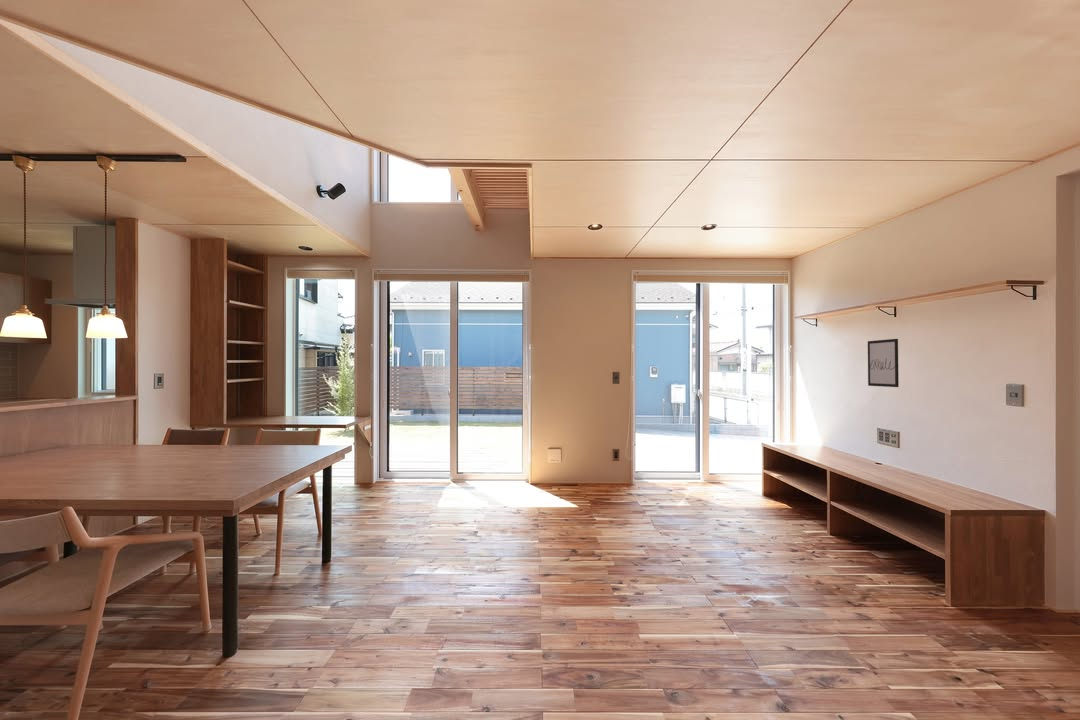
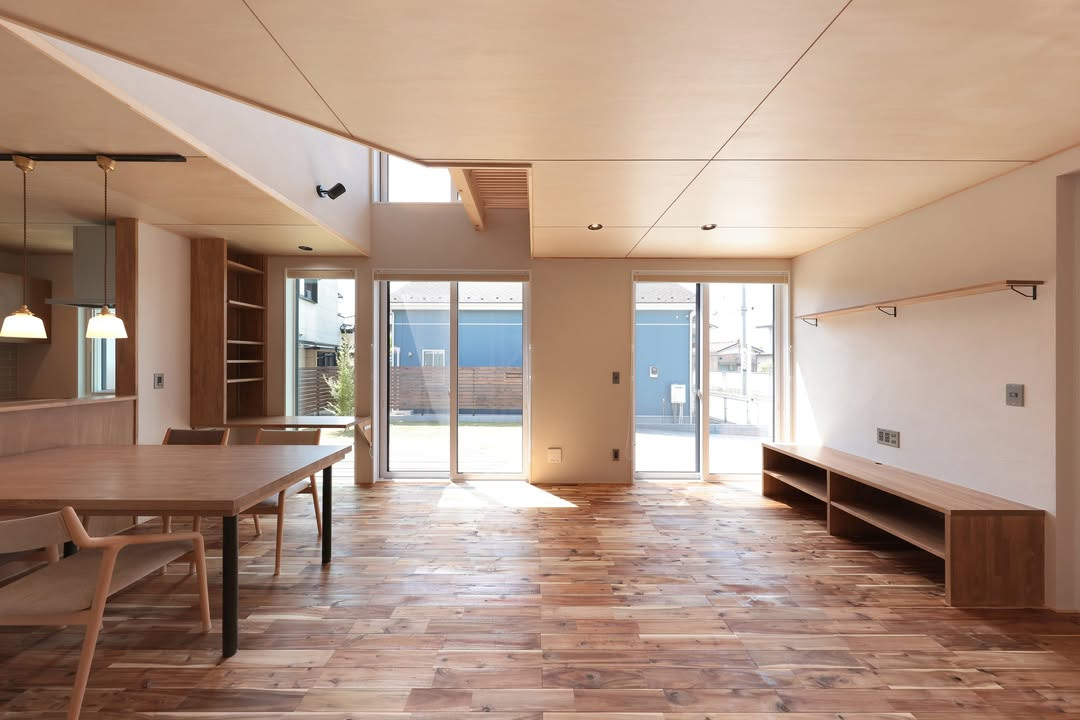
- wall art [867,338,900,388]
